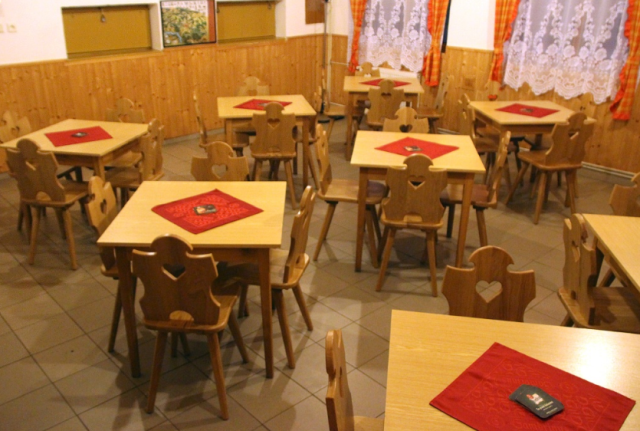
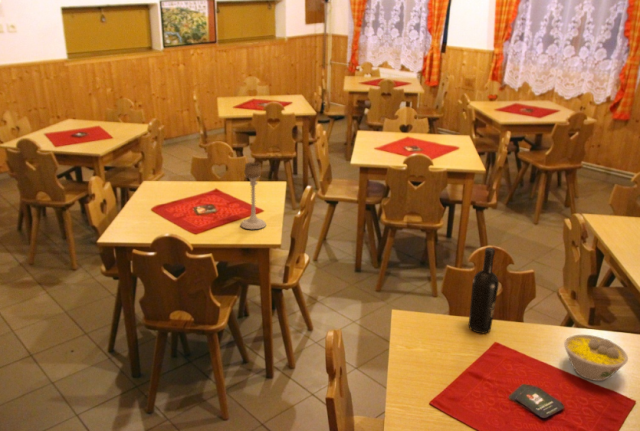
+ candle holder [240,161,267,230]
+ wine bottle [468,247,500,334]
+ bowl [563,334,629,382]
